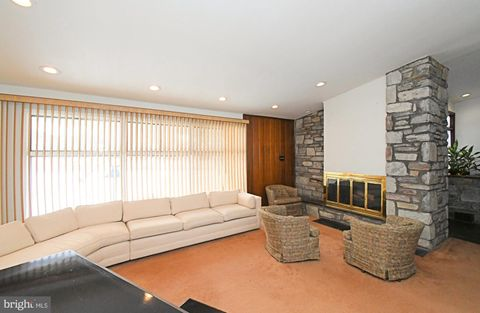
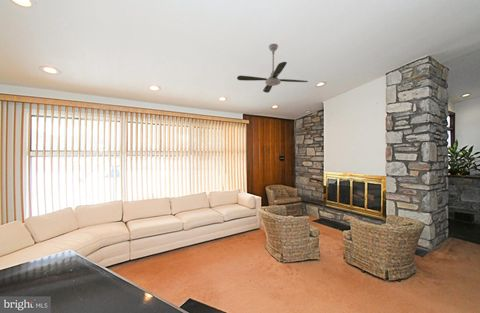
+ ceiling fan [236,43,309,94]
